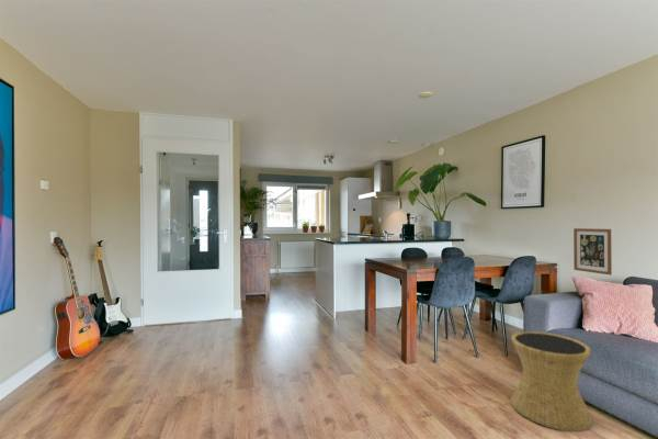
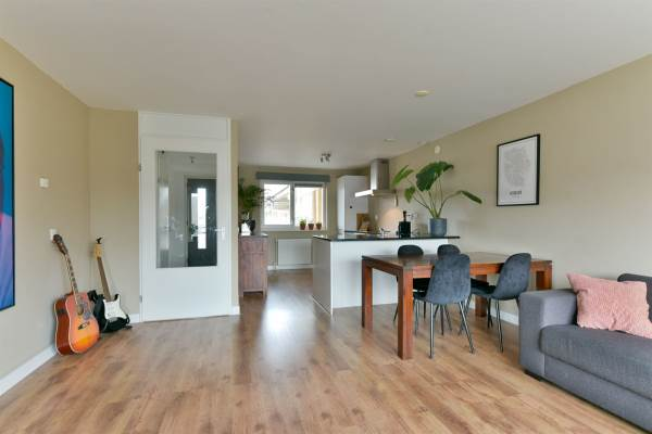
- side table [510,330,594,432]
- wall art [572,227,613,277]
